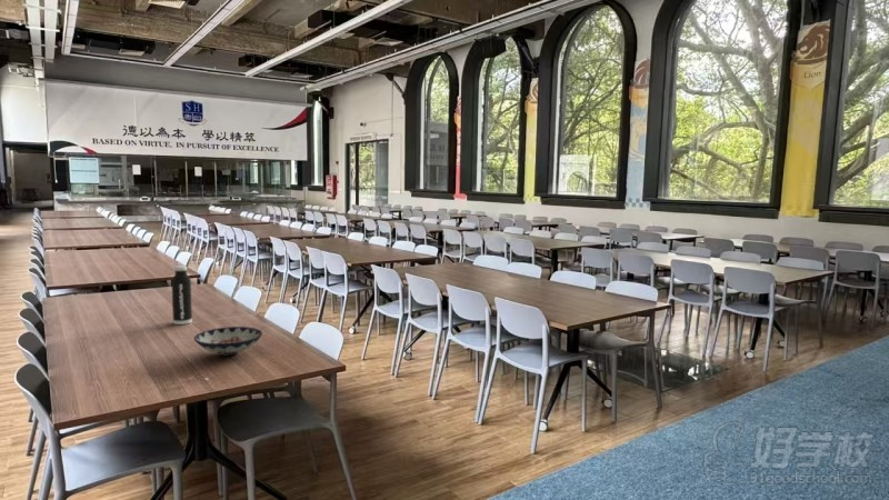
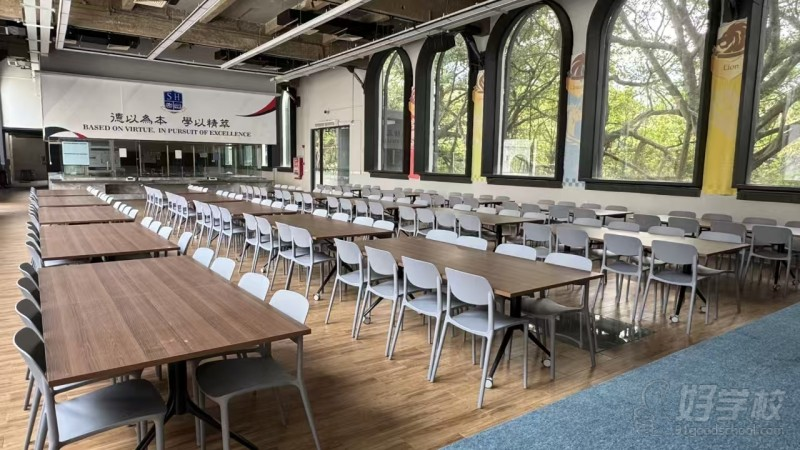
- bowl [193,326,263,358]
- water bottle [170,264,193,326]
